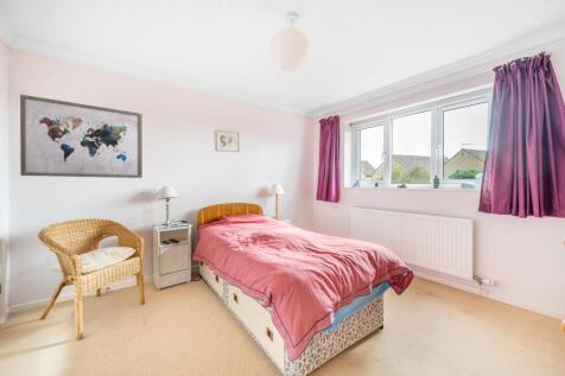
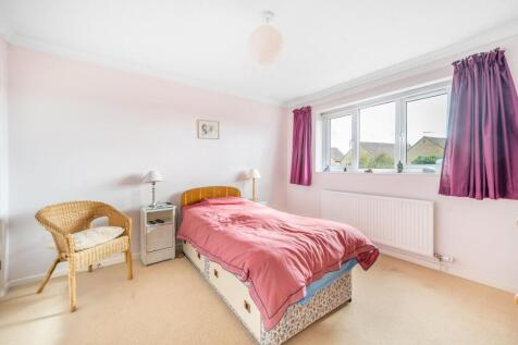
- wall art [19,94,144,179]
